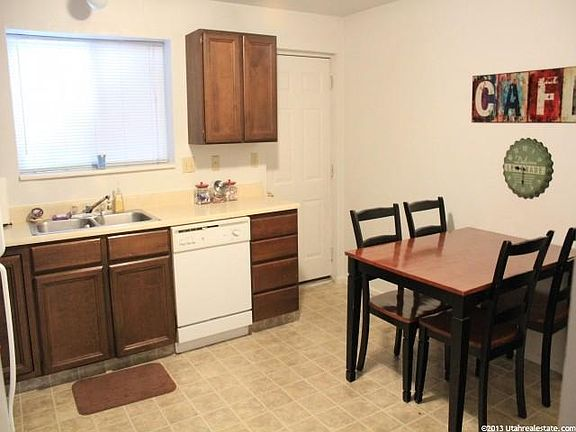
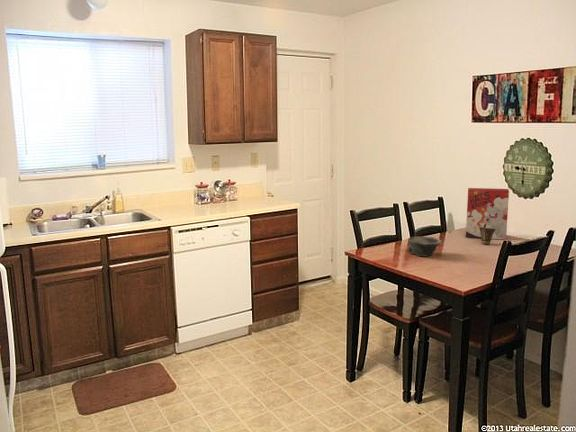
+ cup [479,227,495,245]
+ cereal box [465,187,510,241]
+ bowl [407,235,442,257]
